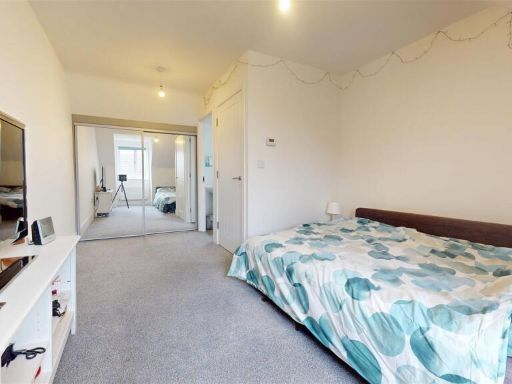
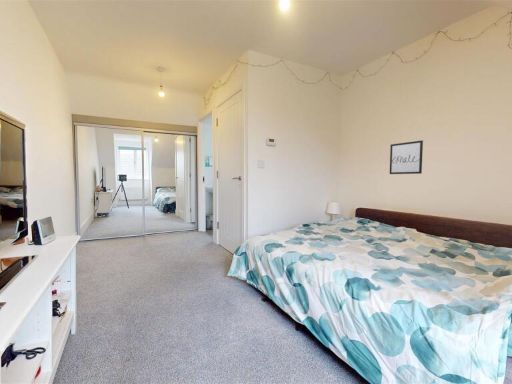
+ wall art [389,139,424,175]
